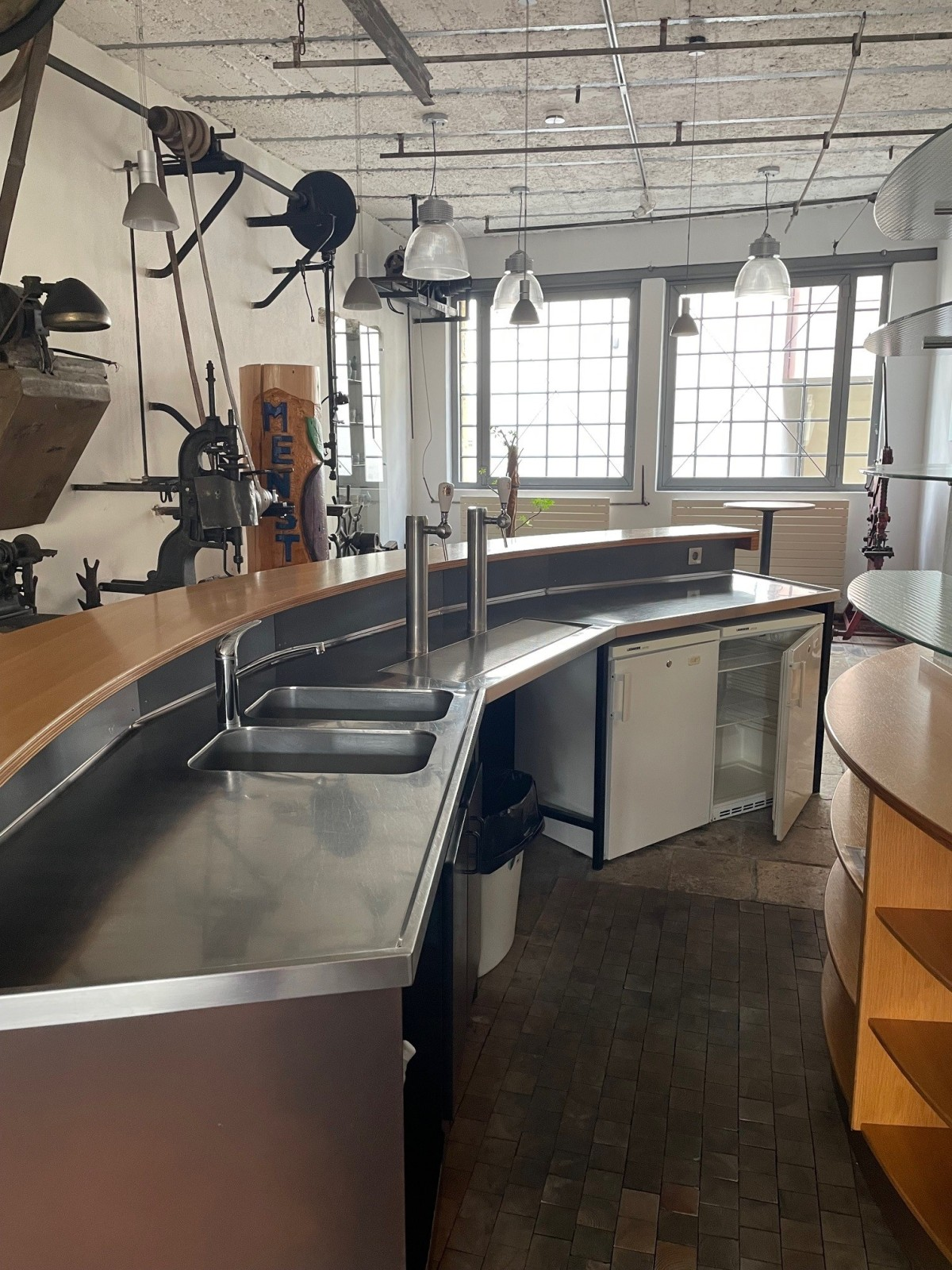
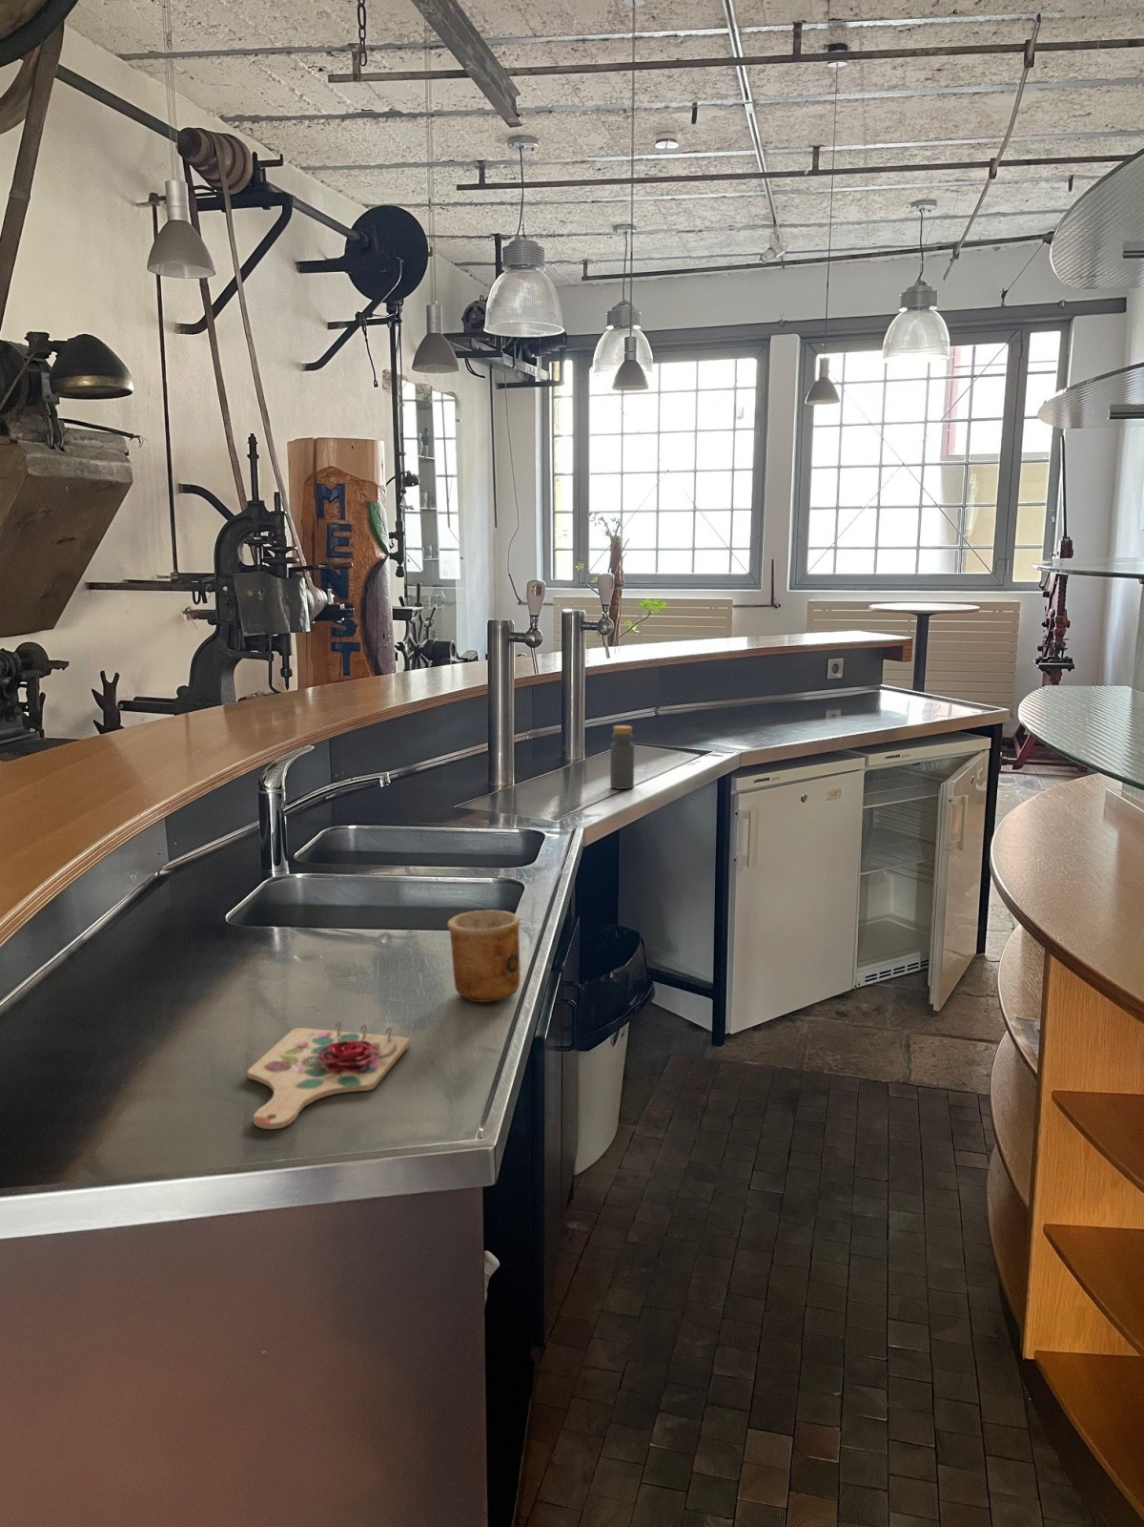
+ bottle [609,724,634,790]
+ cup [446,909,522,1003]
+ cutting board [246,1021,410,1130]
